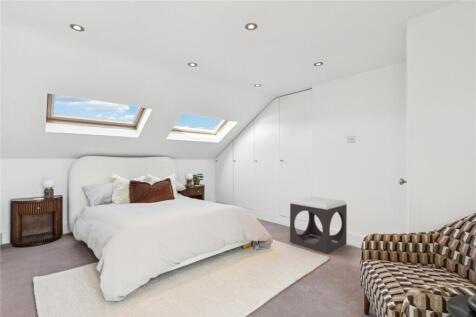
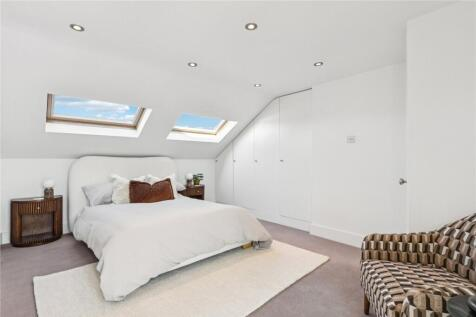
- footstool [289,196,348,255]
